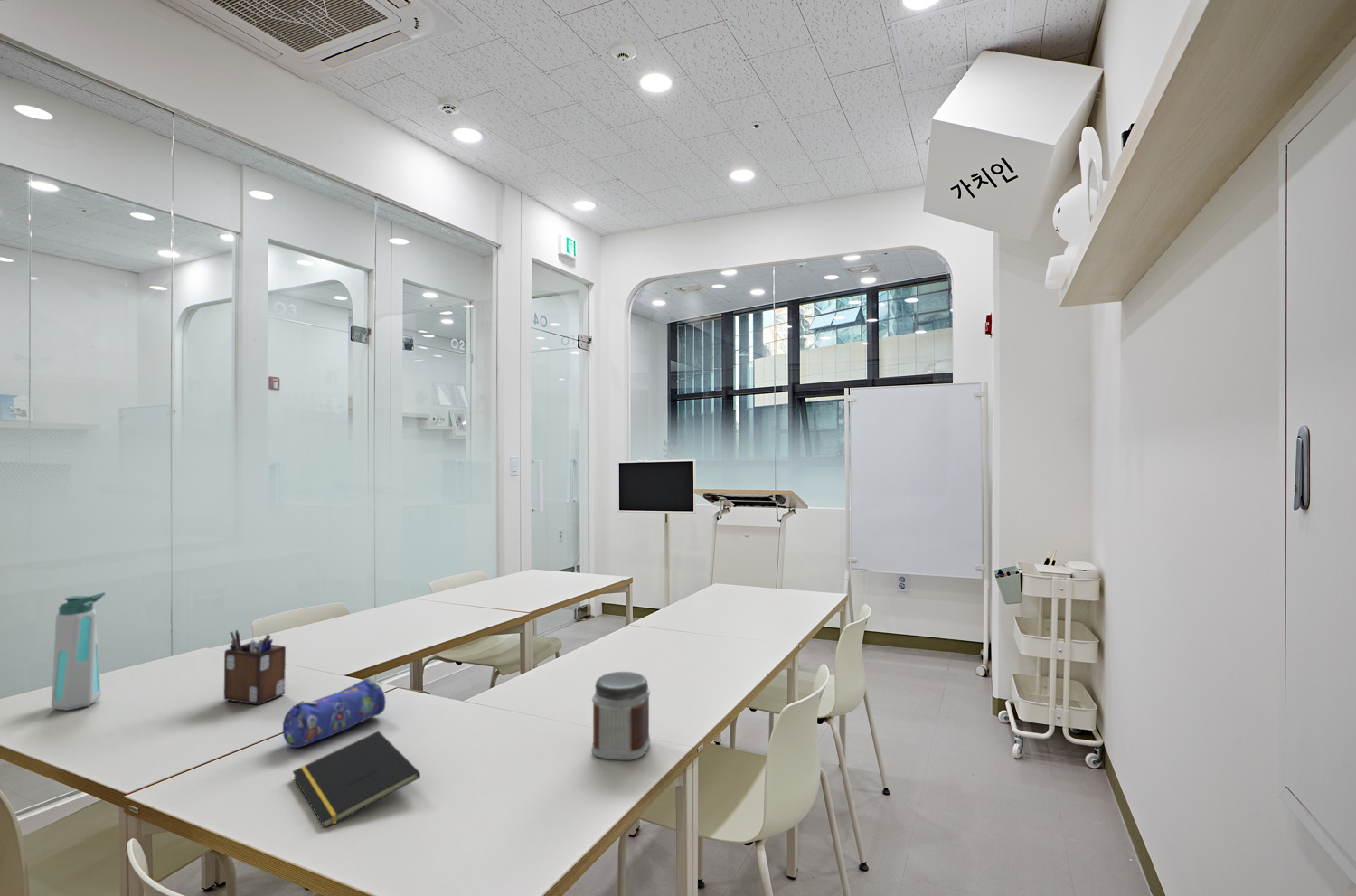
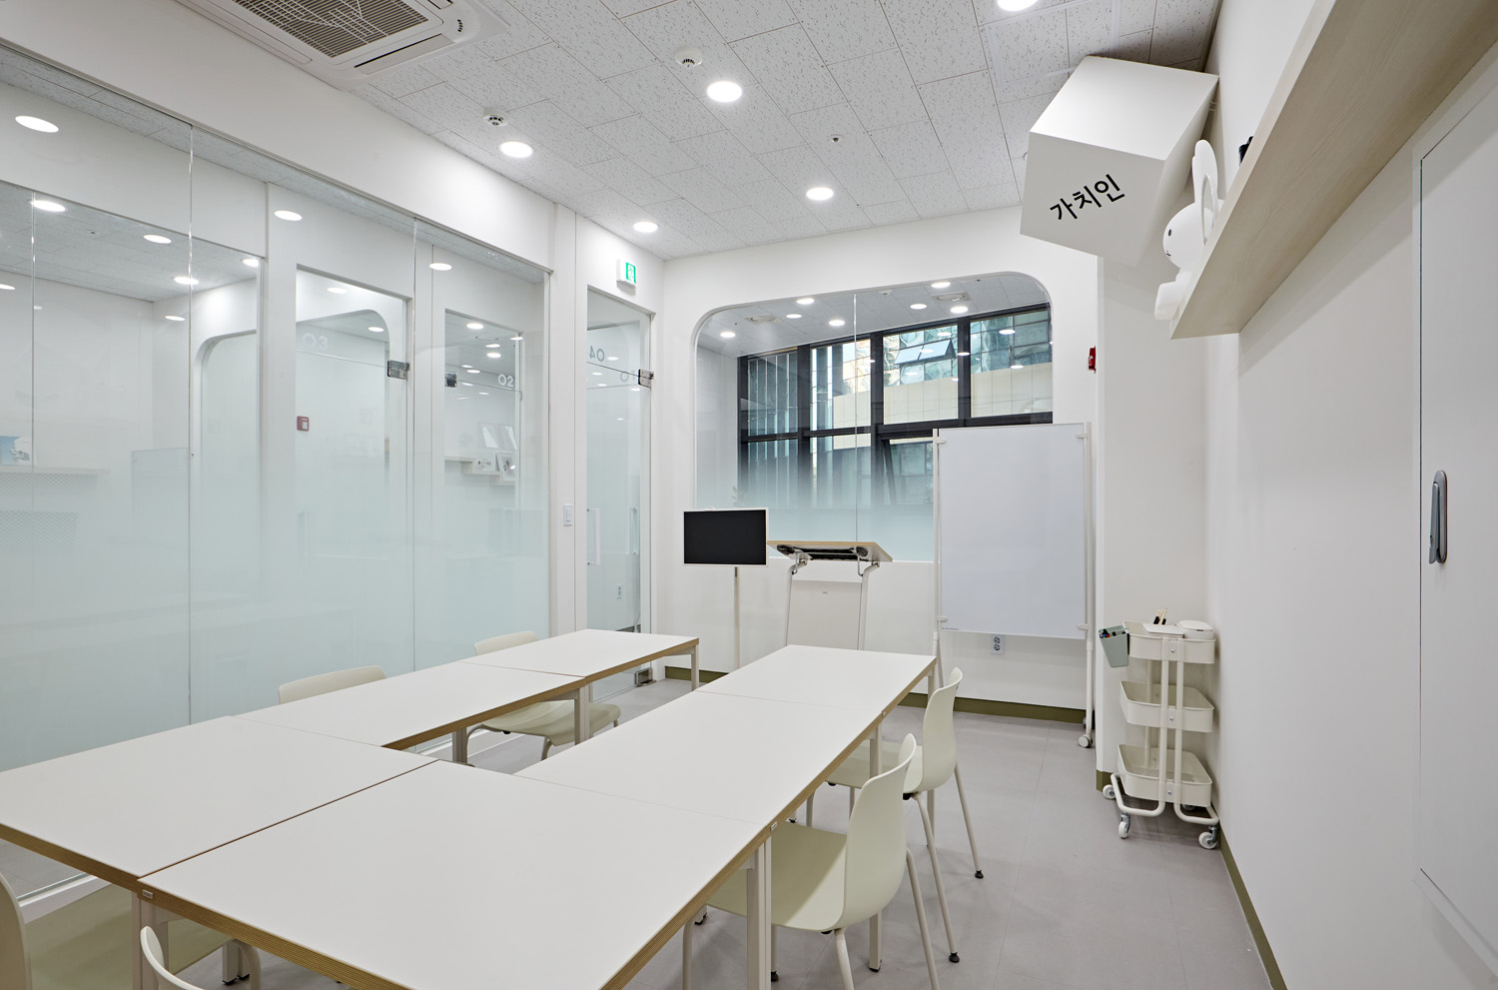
- pencil case [282,678,387,749]
- desk organizer [223,628,287,705]
- water bottle [51,591,106,712]
- jar [590,671,651,761]
- notepad [292,731,421,829]
